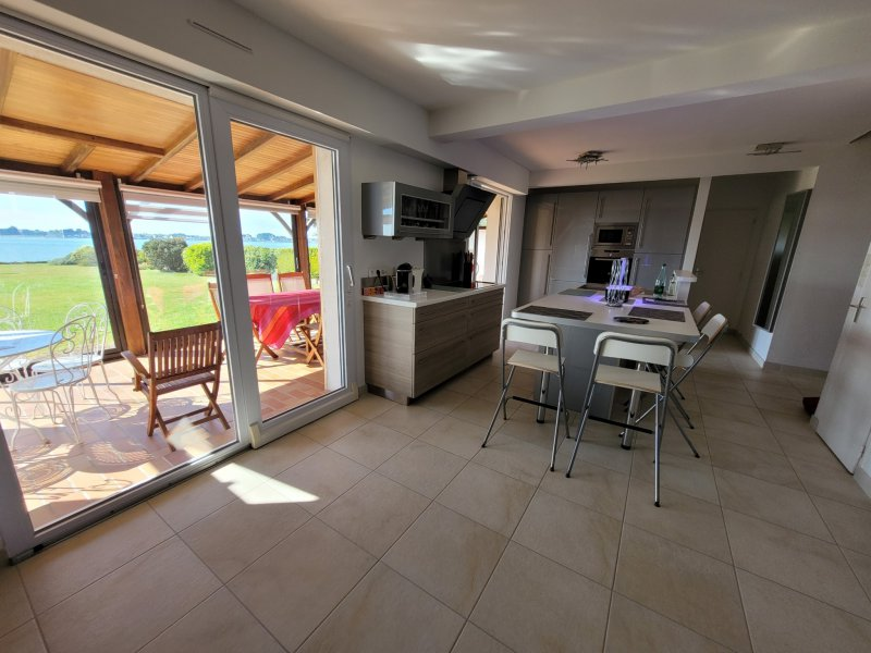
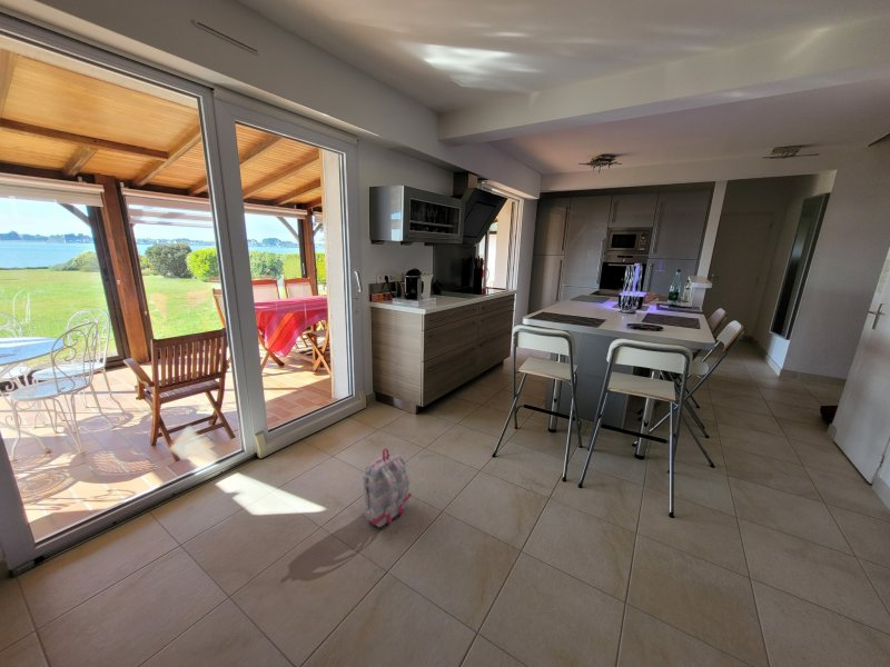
+ backpack [362,447,413,528]
